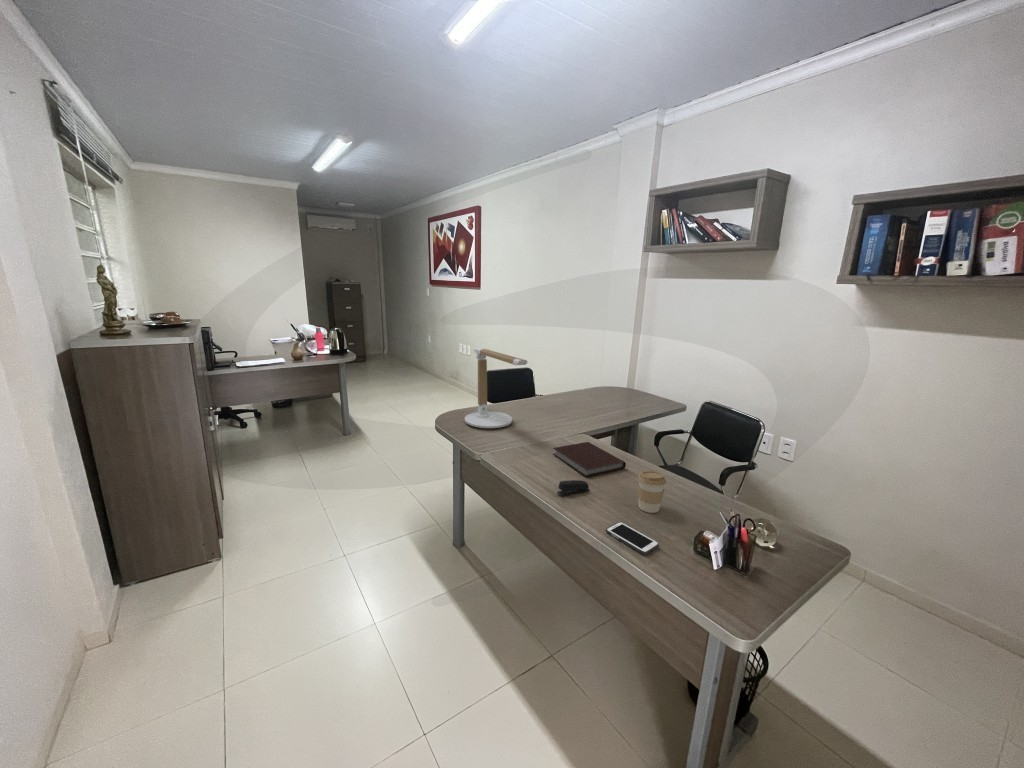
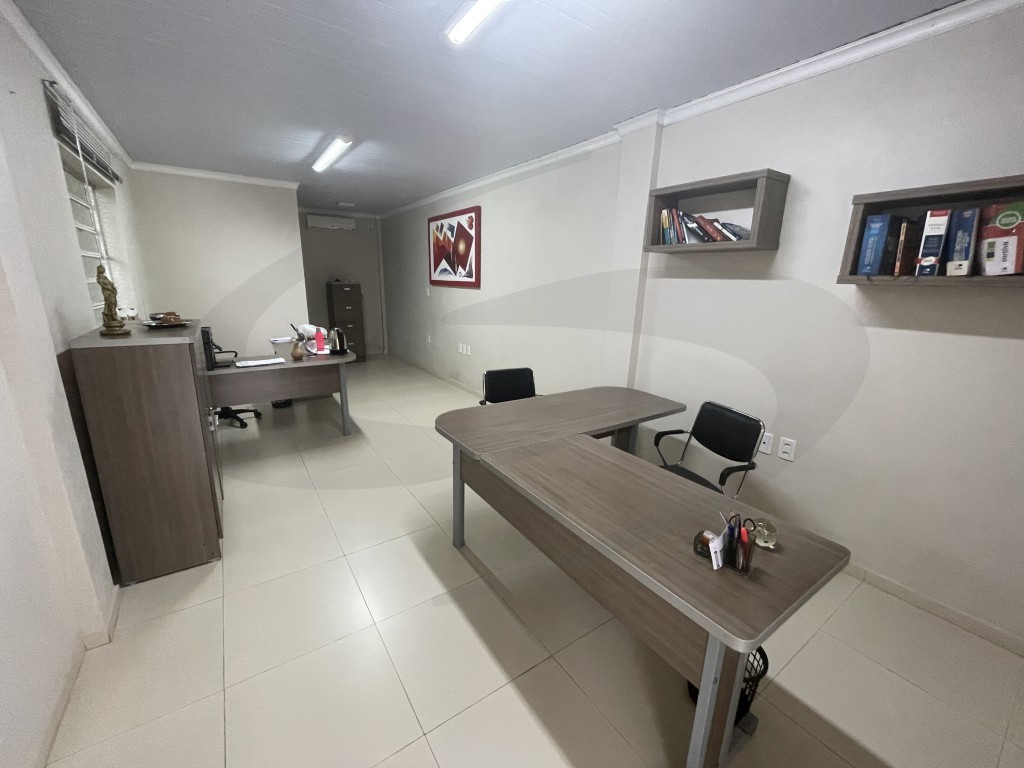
- desk lamp [464,347,528,429]
- coffee cup [637,470,667,514]
- cell phone [605,521,660,555]
- notebook [552,441,627,478]
- stapler [556,479,590,497]
